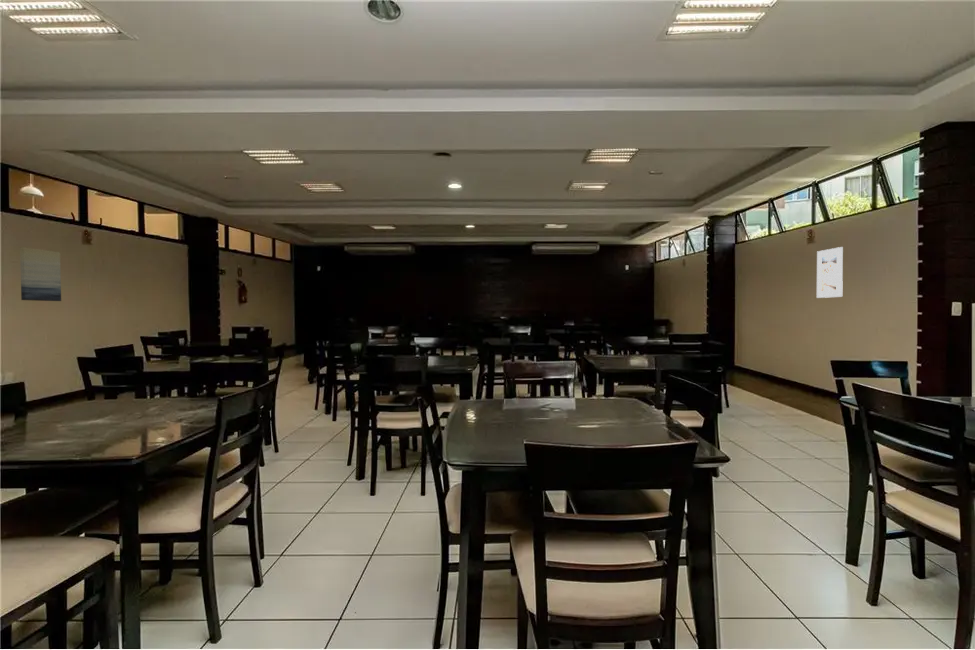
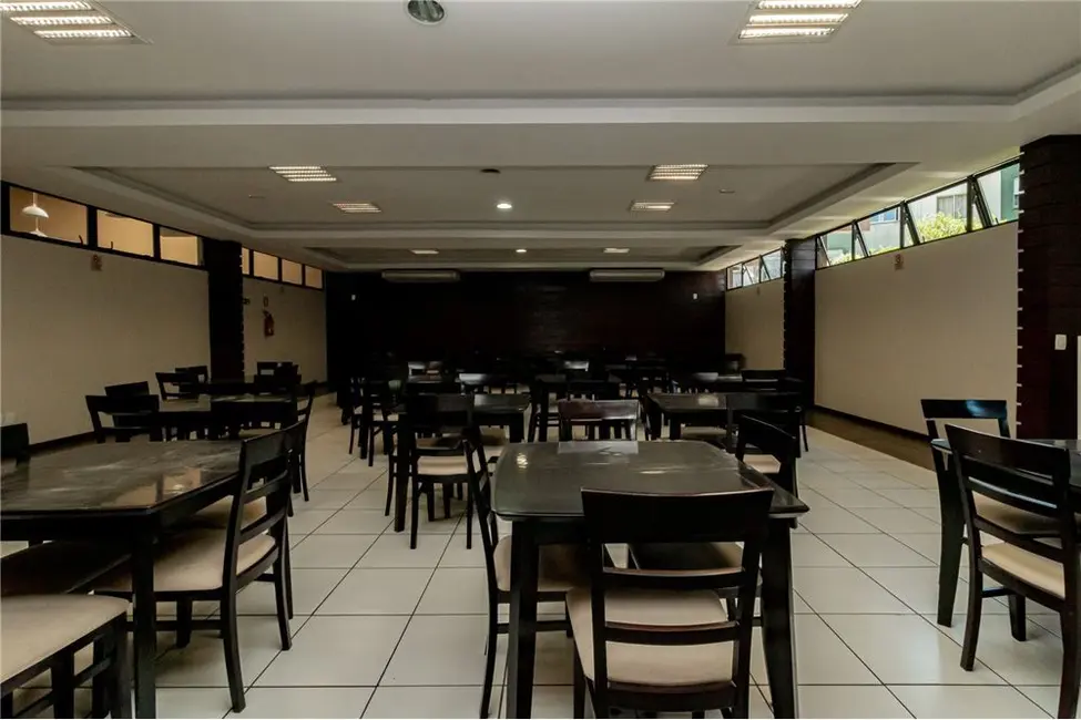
- wall art [19,246,62,302]
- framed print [816,246,844,299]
